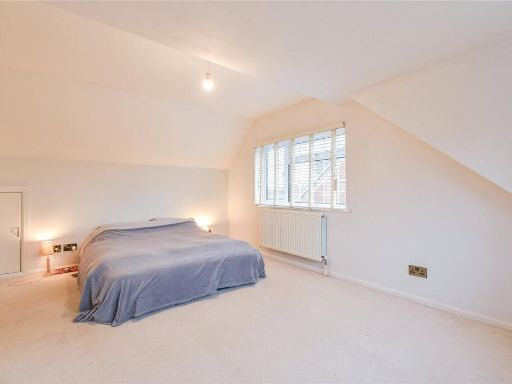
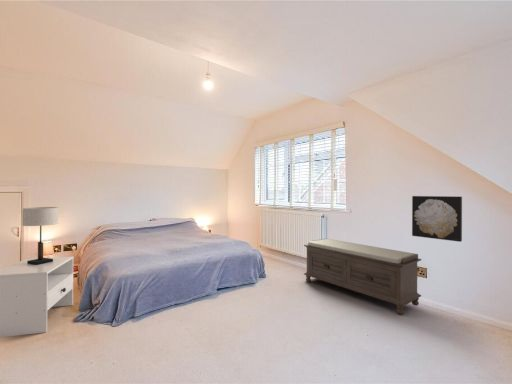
+ table lamp [21,206,59,265]
+ bench [303,238,422,315]
+ wall art [411,195,463,243]
+ nightstand [0,255,74,338]
